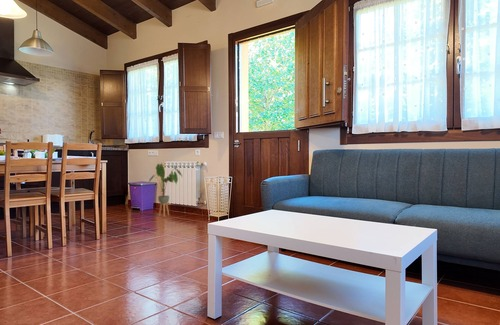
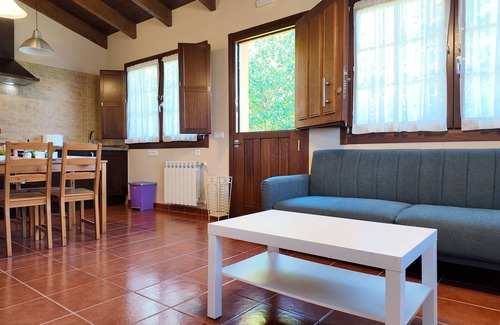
- house plant [148,163,183,218]
